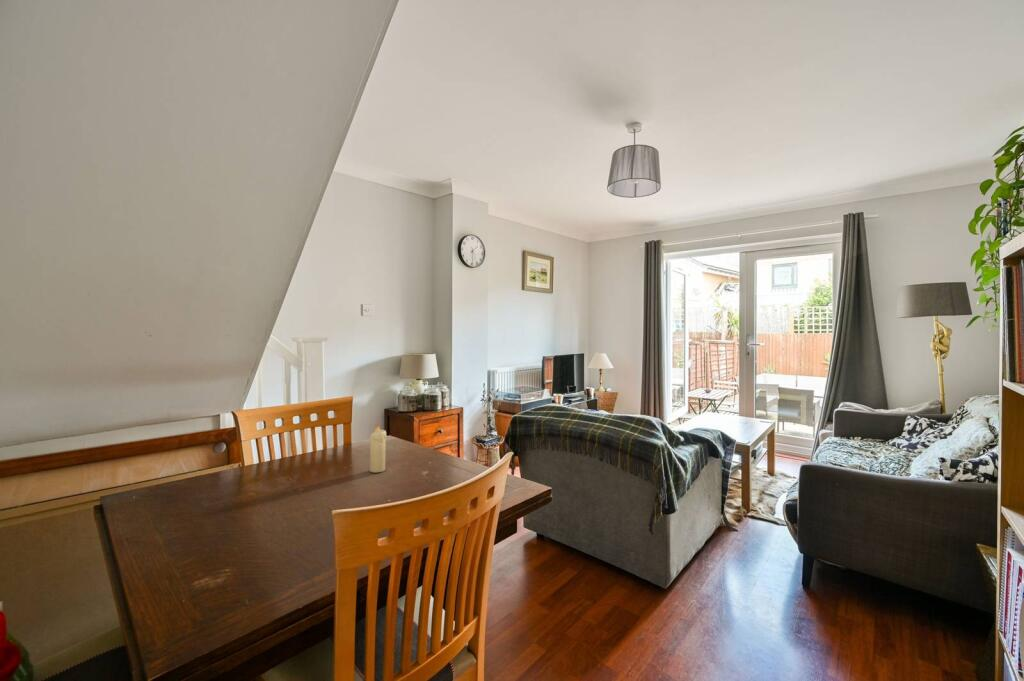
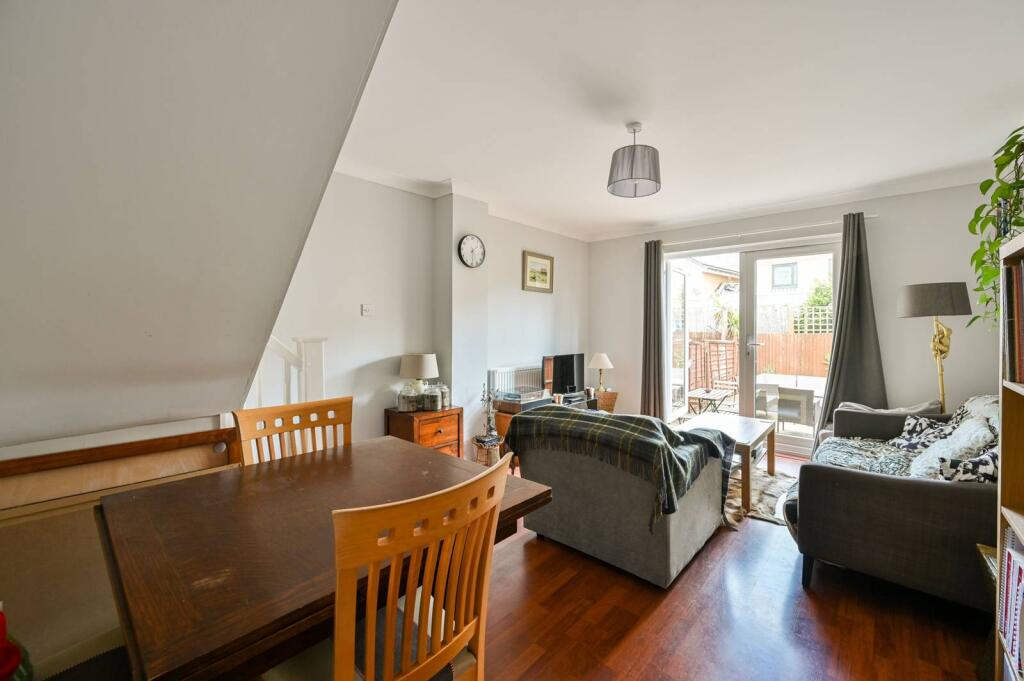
- candle [368,422,387,474]
